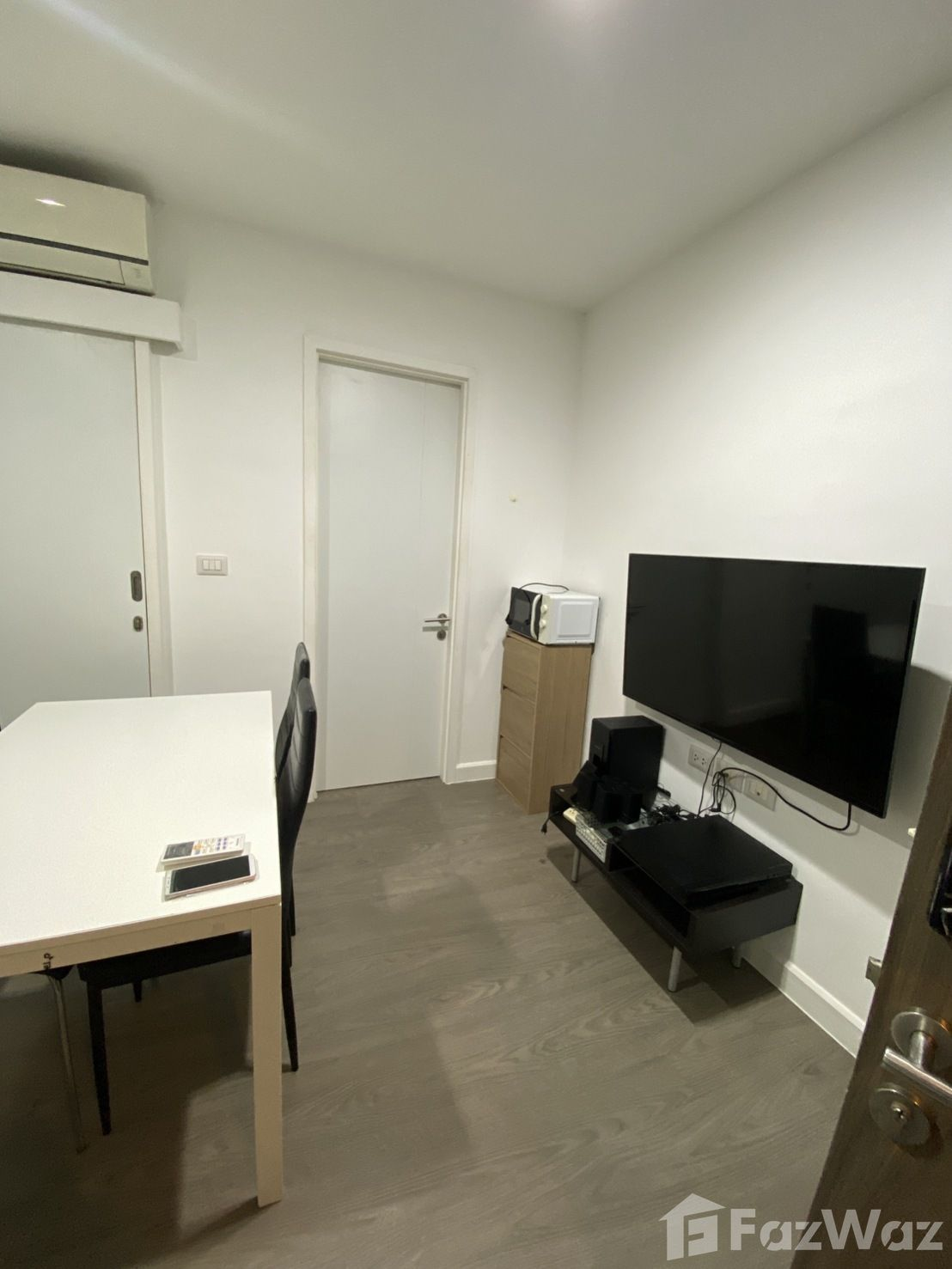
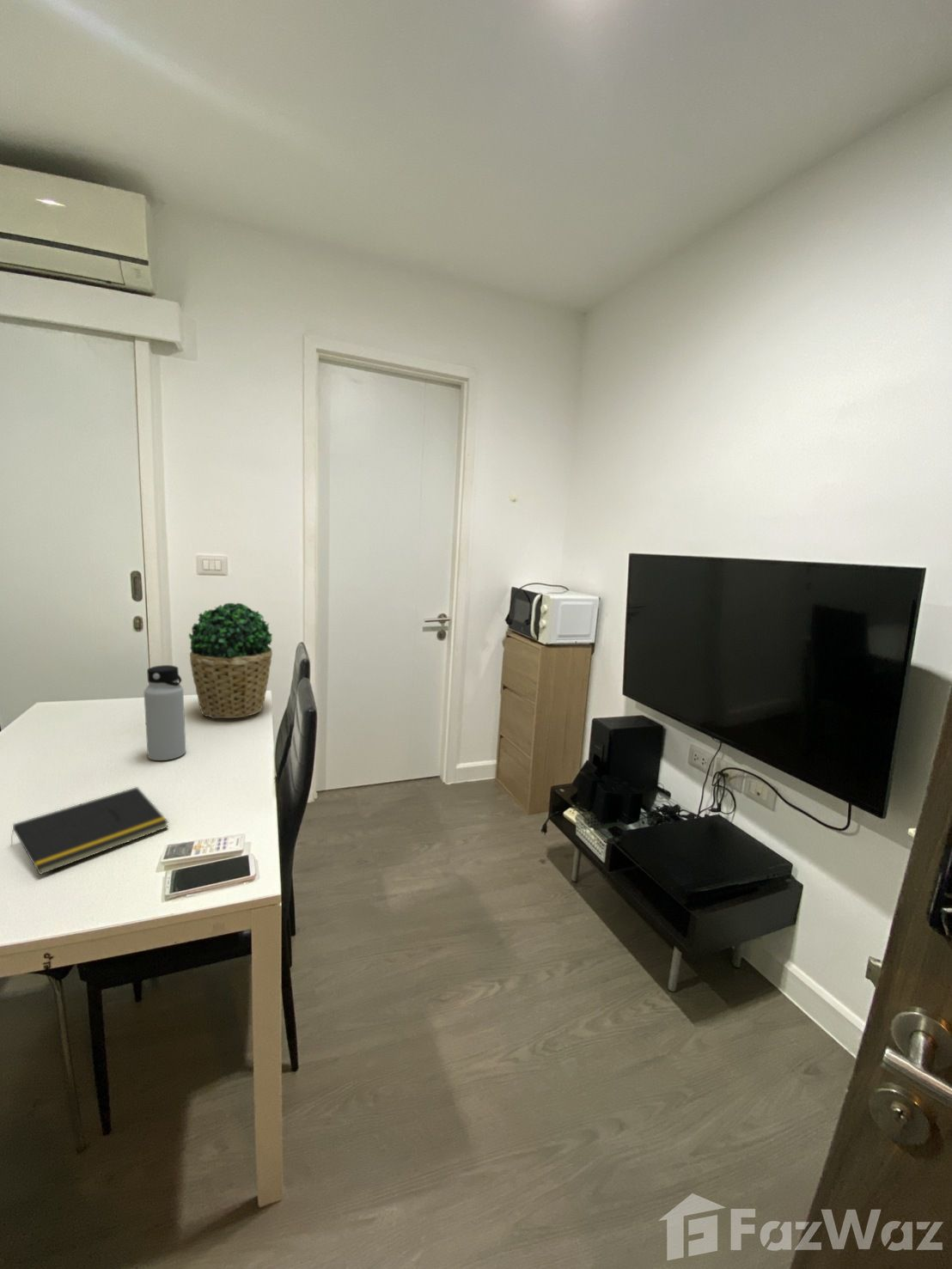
+ potted plant [188,602,273,719]
+ notepad [10,786,169,875]
+ water bottle [143,664,186,761]
